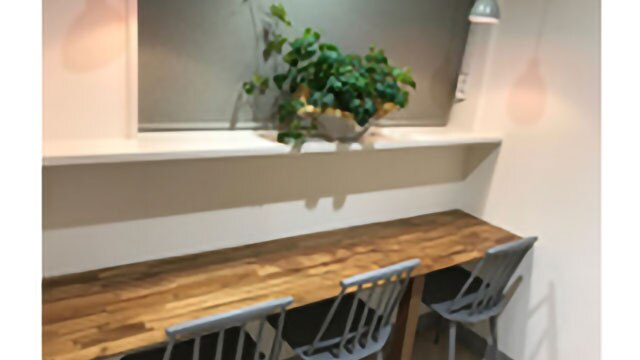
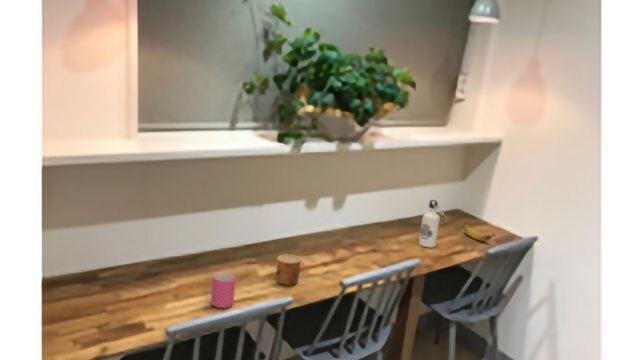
+ water bottle [418,199,448,248]
+ cup [276,253,302,287]
+ banana [463,223,496,242]
+ mug [210,272,237,309]
